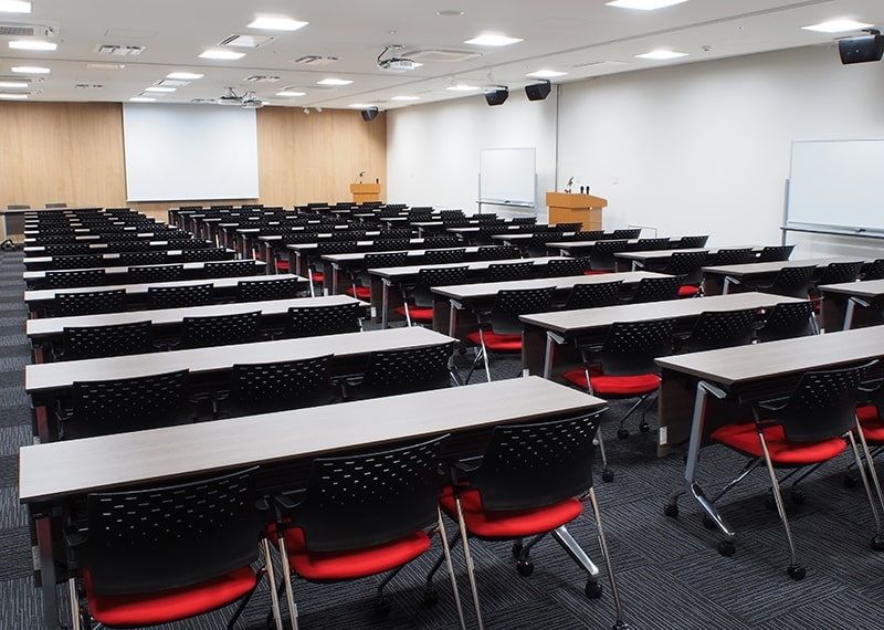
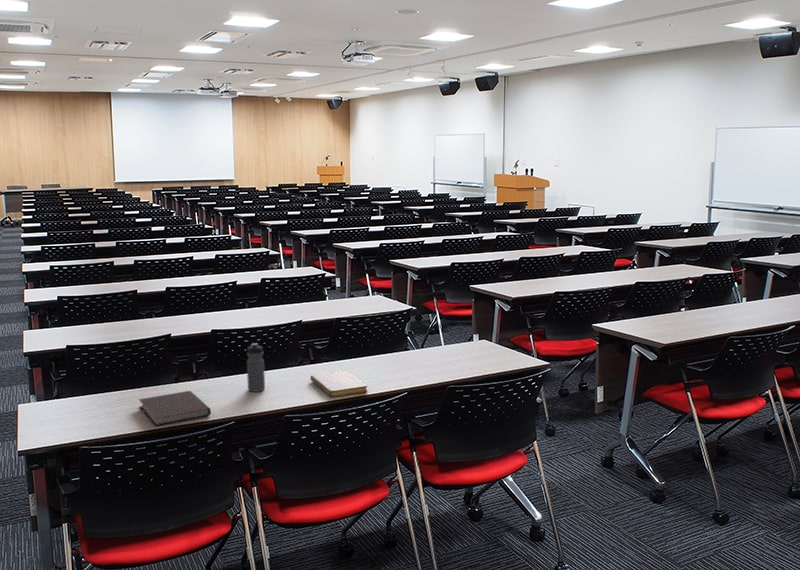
+ notebook [310,370,368,398]
+ notebook [138,390,212,427]
+ water bottle [246,342,266,393]
